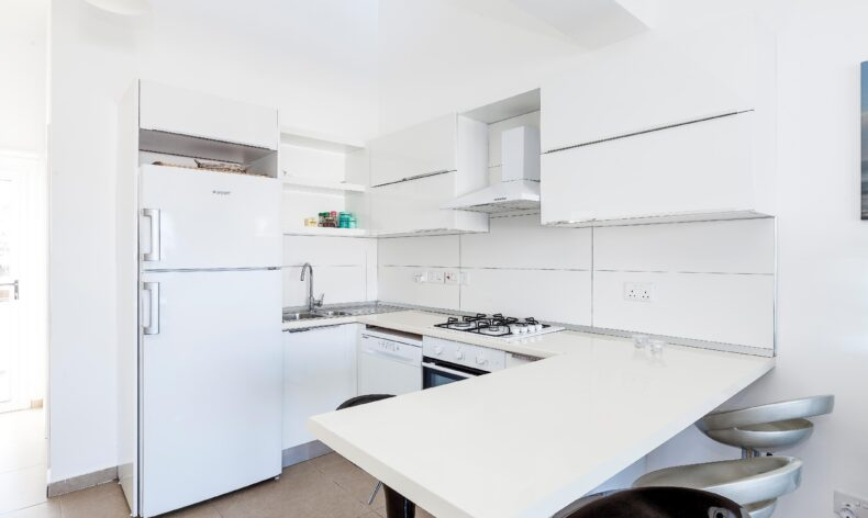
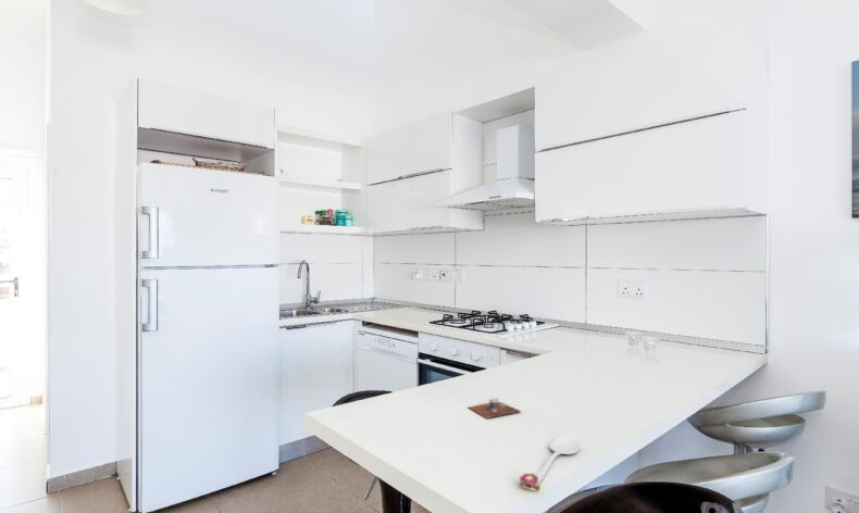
+ spoon [519,435,581,491]
+ cup [466,397,521,420]
